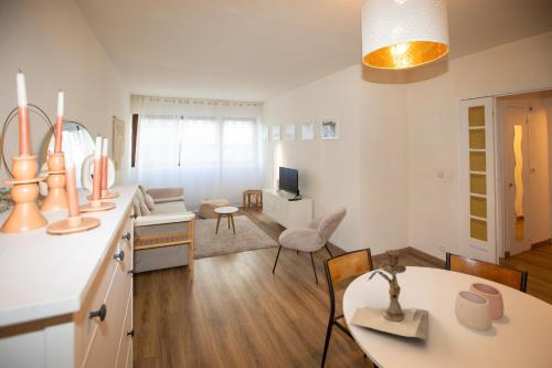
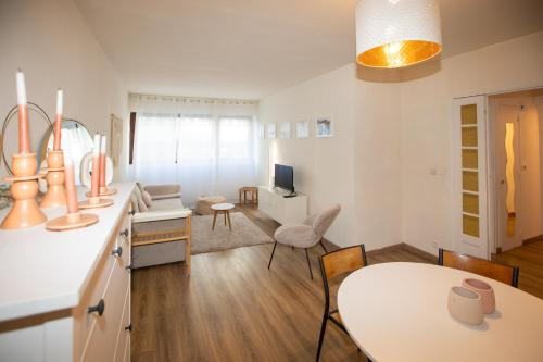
- hookah [349,249,429,340]
